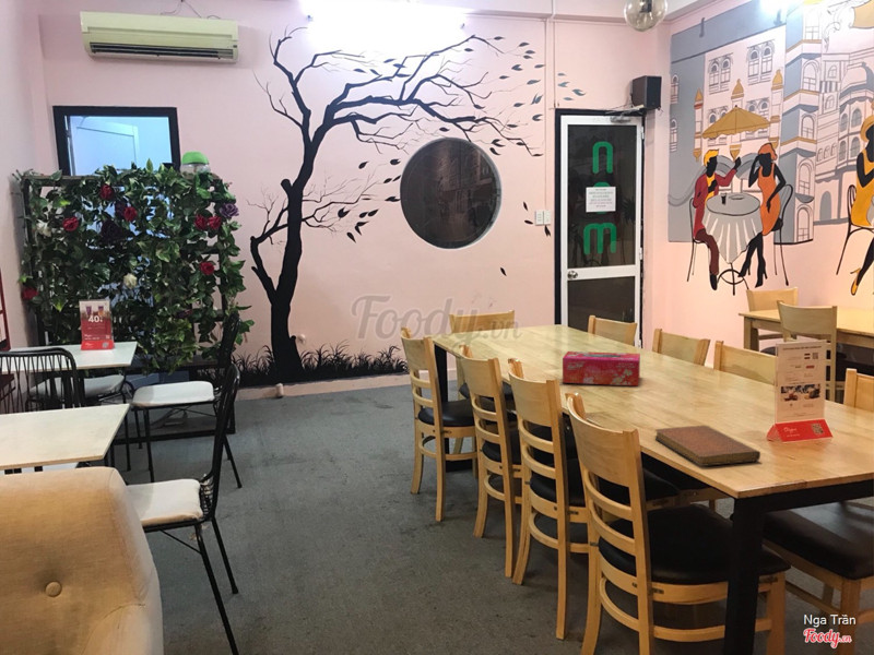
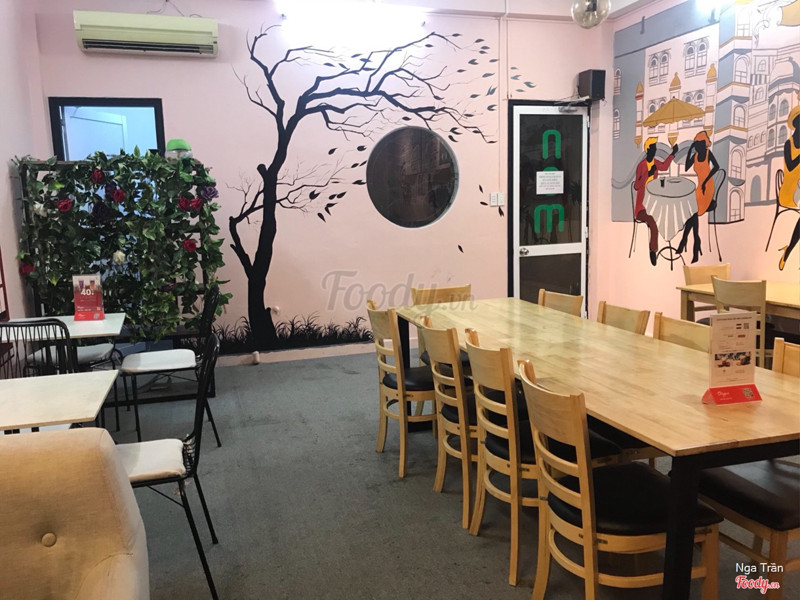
- notebook [654,425,761,467]
- tissue box [562,350,641,388]
